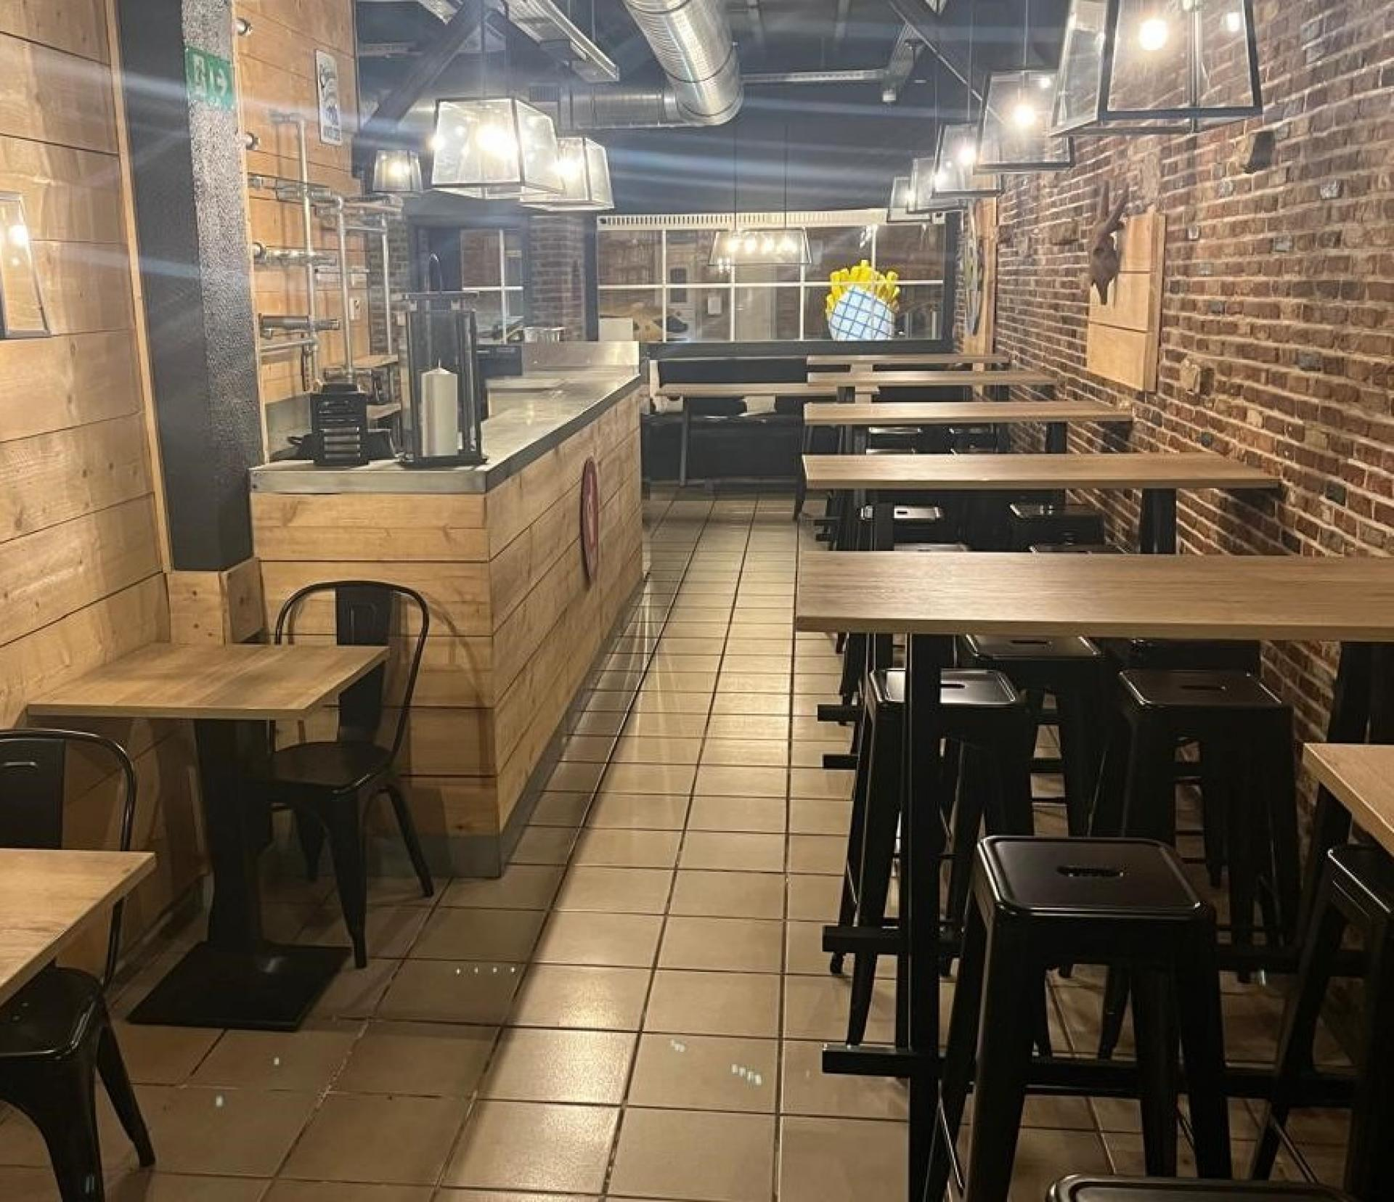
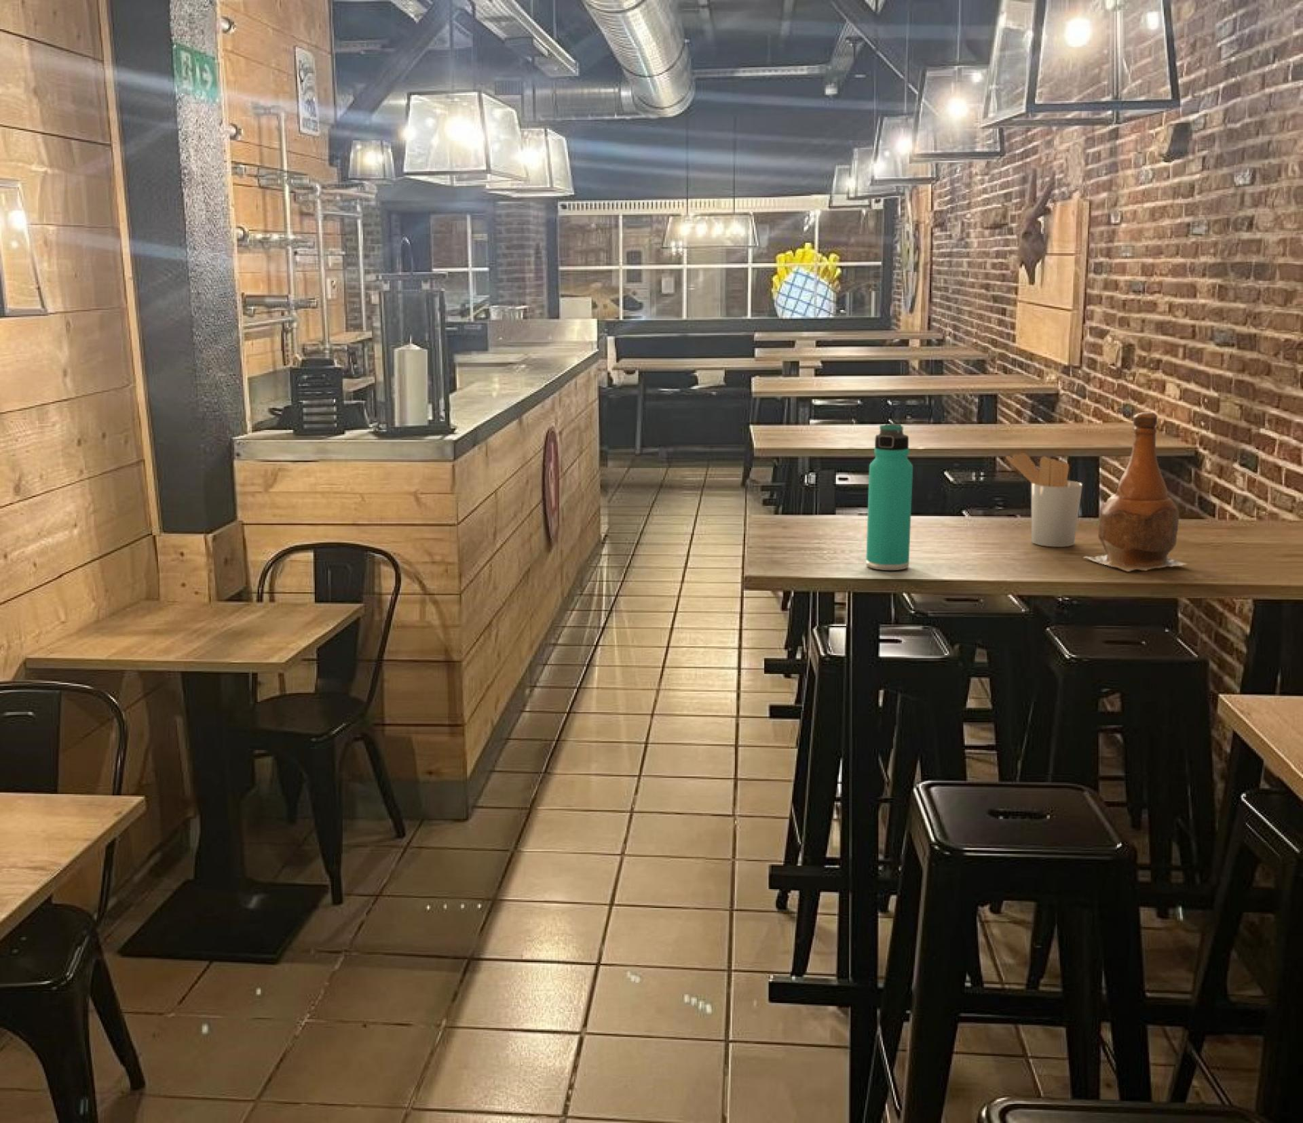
+ bottle [1084,411,1189,573]
+ thermos bottle [865,422,913,571]
+ utensil holder [1006,452,1084,547]
